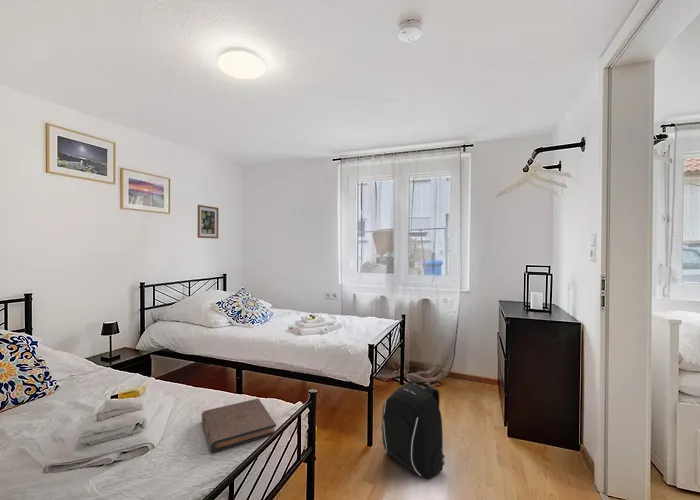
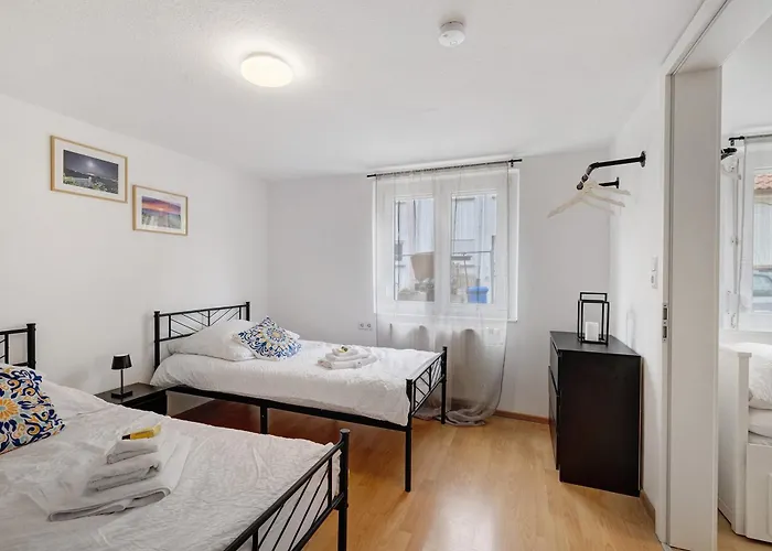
- backpack [380,379,446,480]
- wall art [197,204,219,240]
- book [201,398,277,453]
